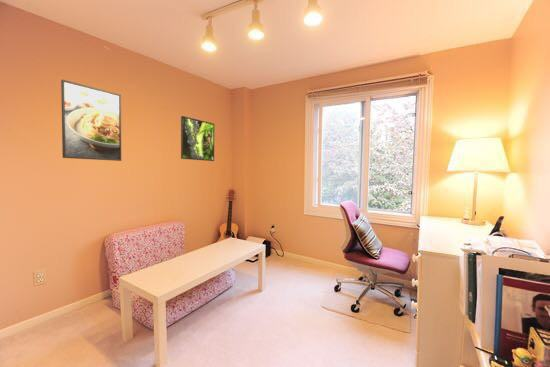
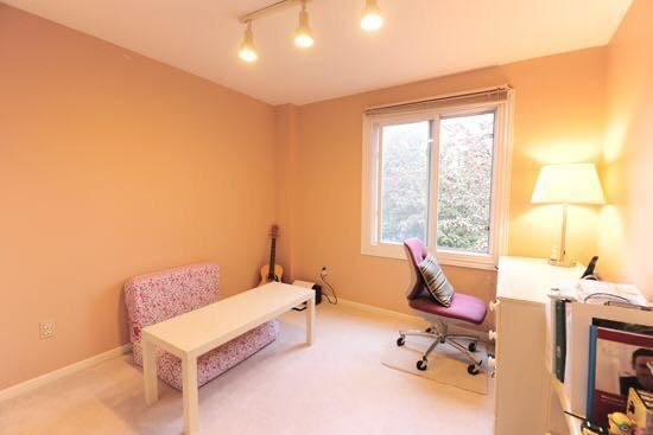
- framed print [180,115,215,162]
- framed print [60,79,122,162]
